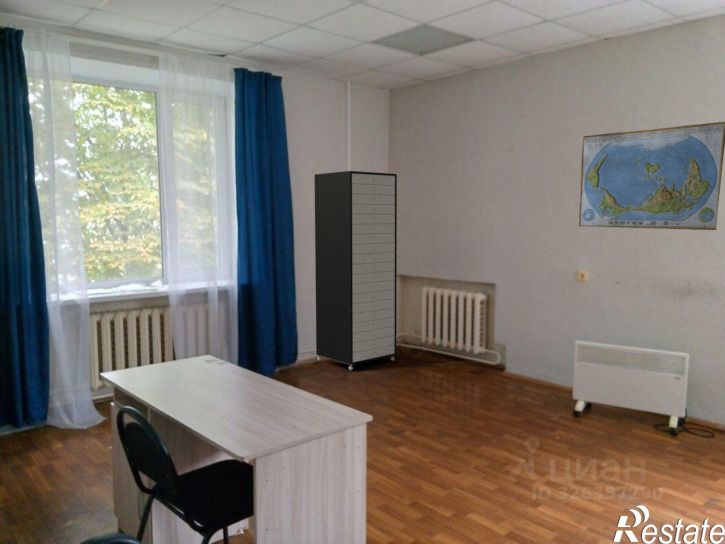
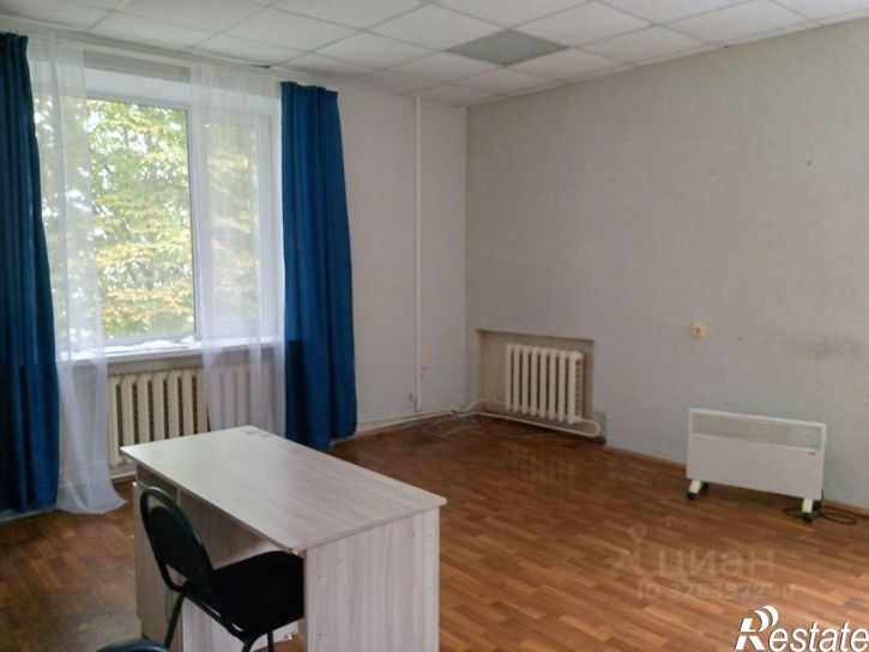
- storage cabinet [313,170,398,371]
- world map [577,121,725,231]
